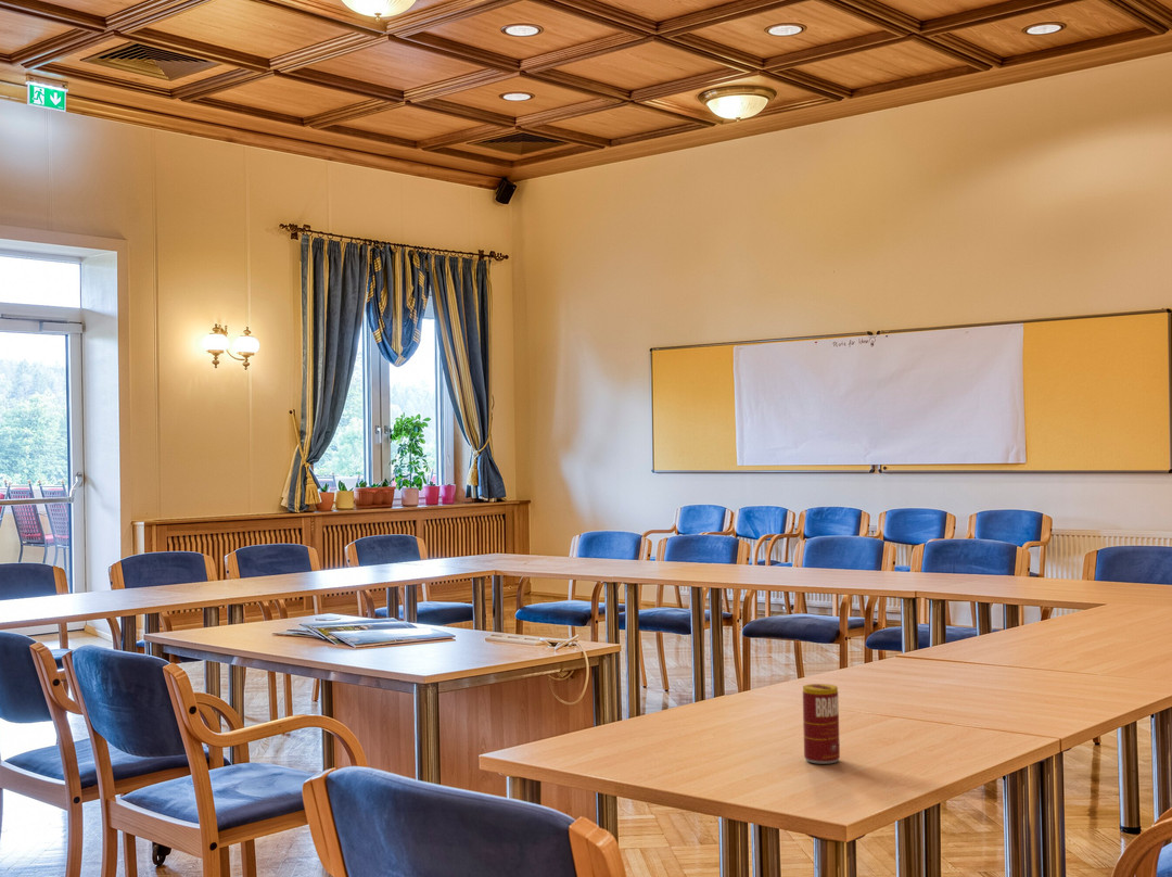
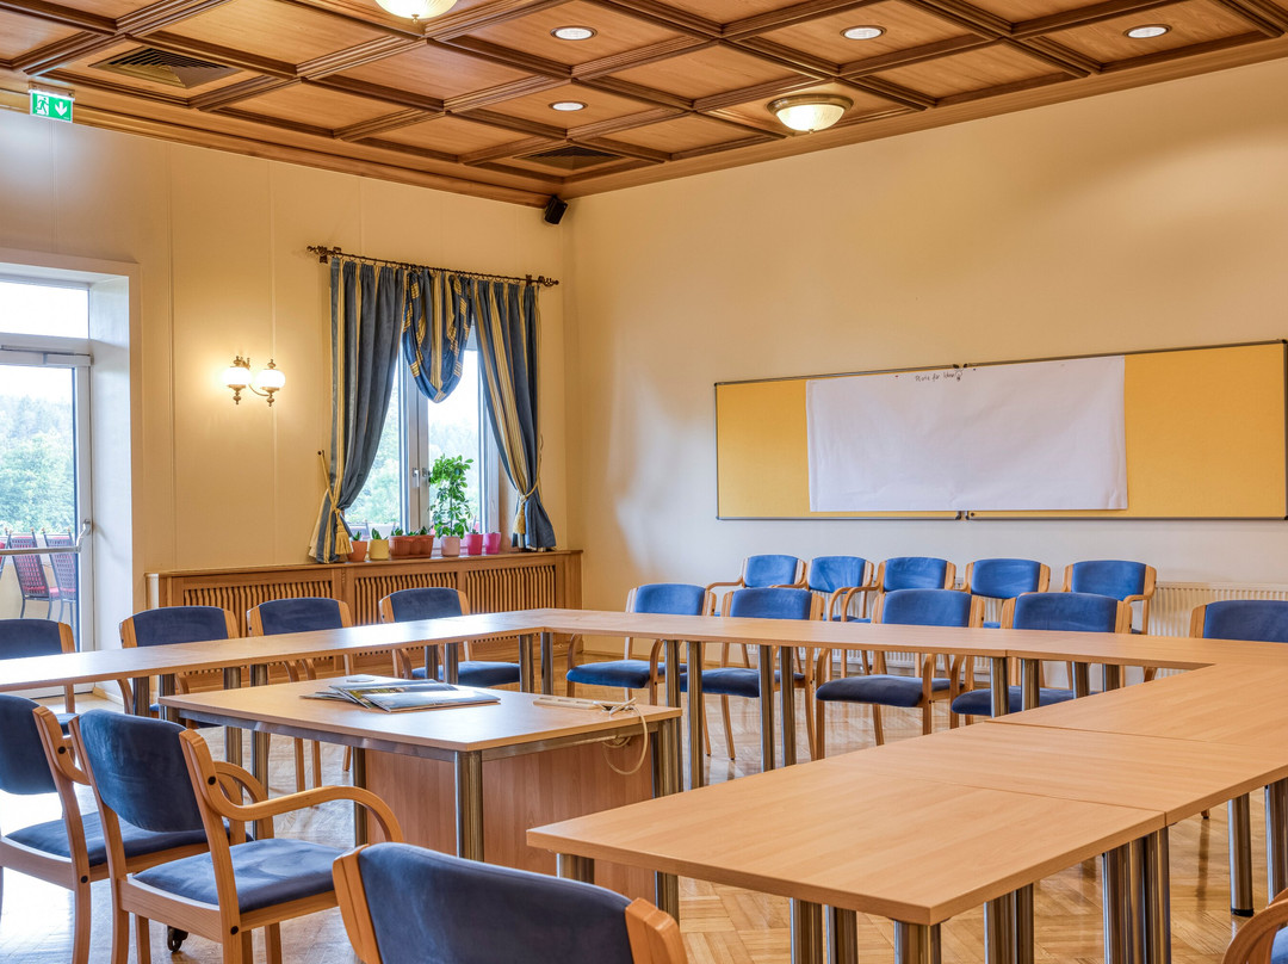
- beverage can [802,683,841,765]
